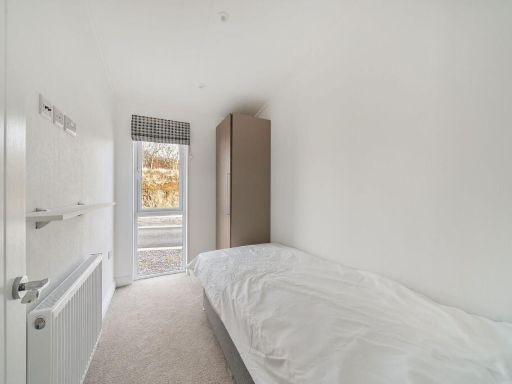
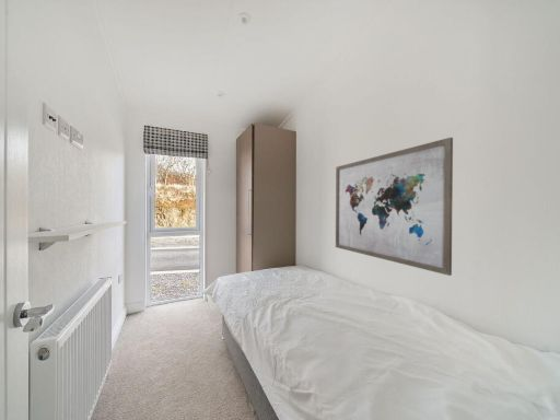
+ wall art [335,137,454,277]
